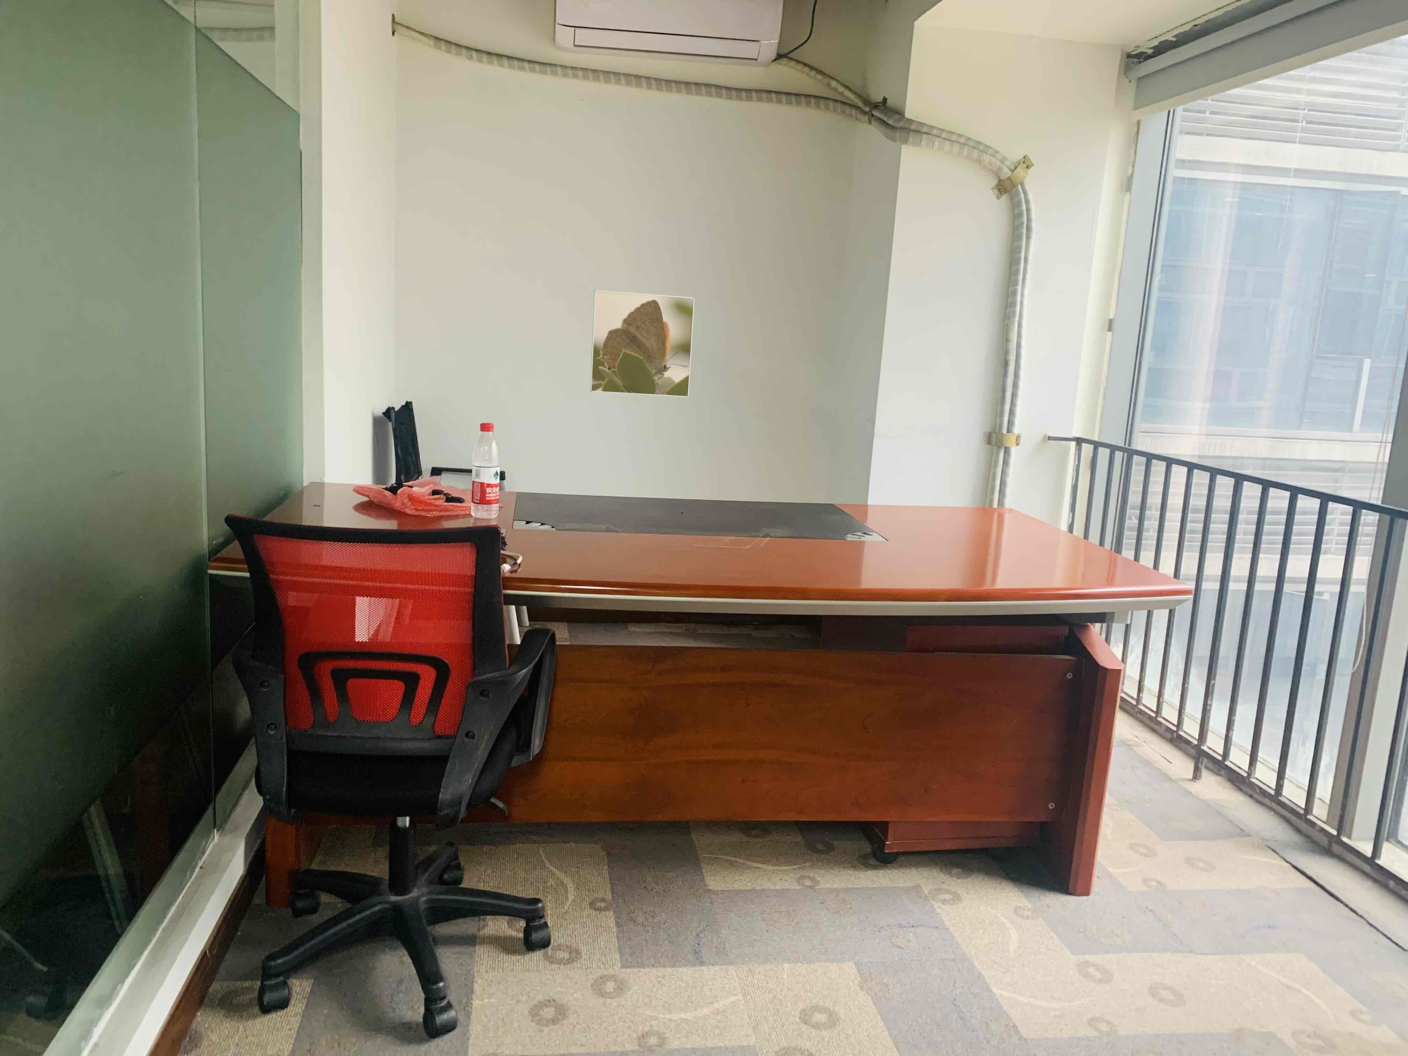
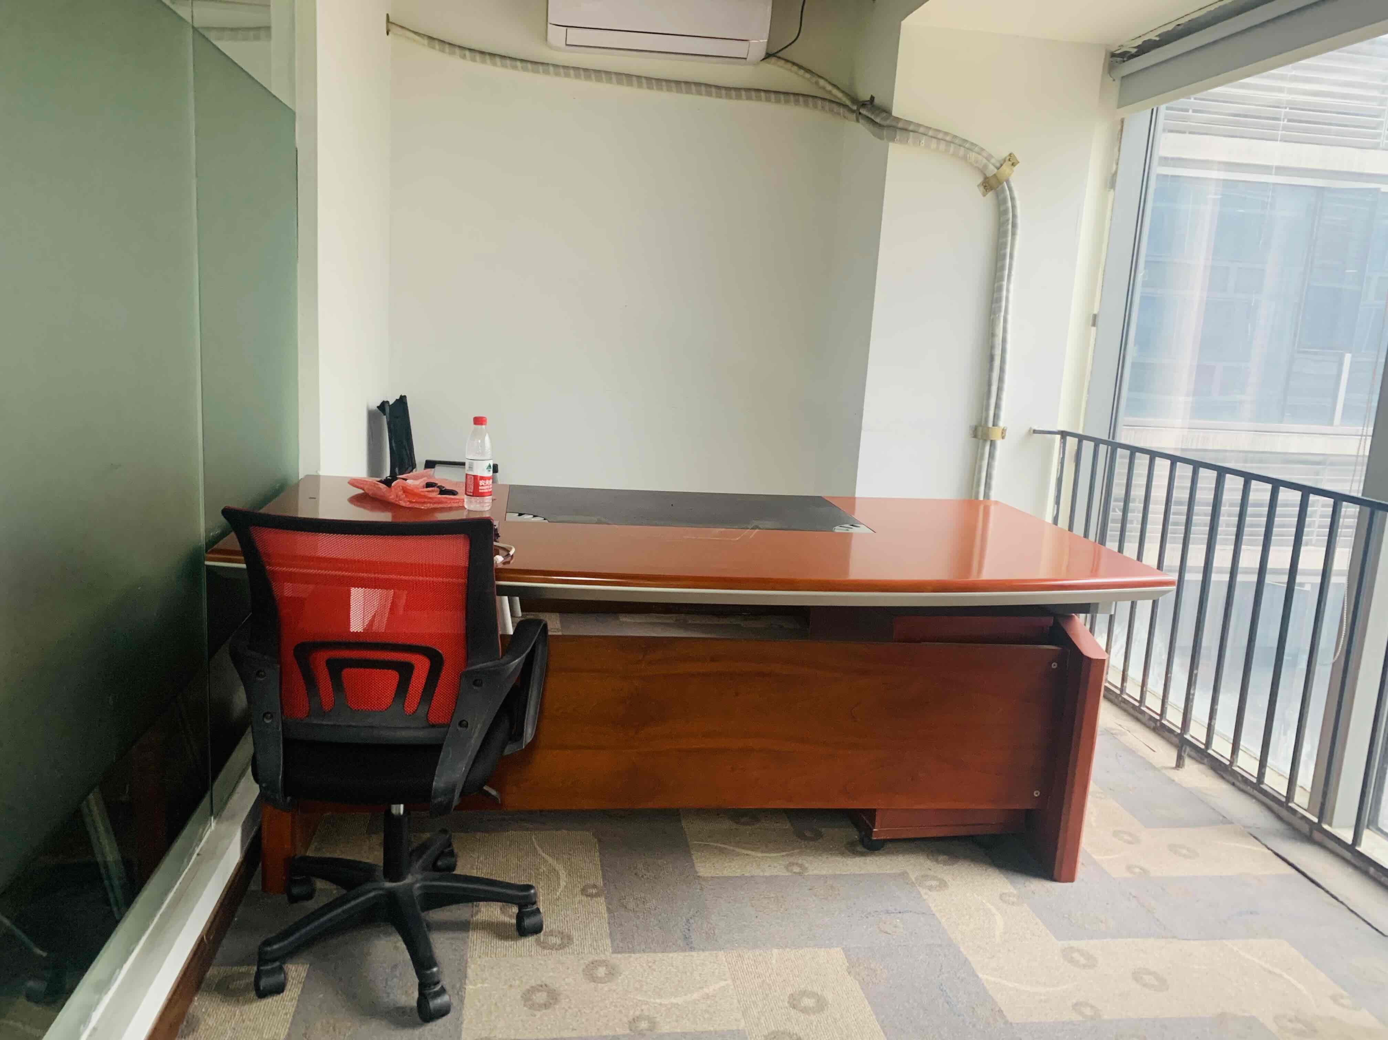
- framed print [590,290,695,397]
